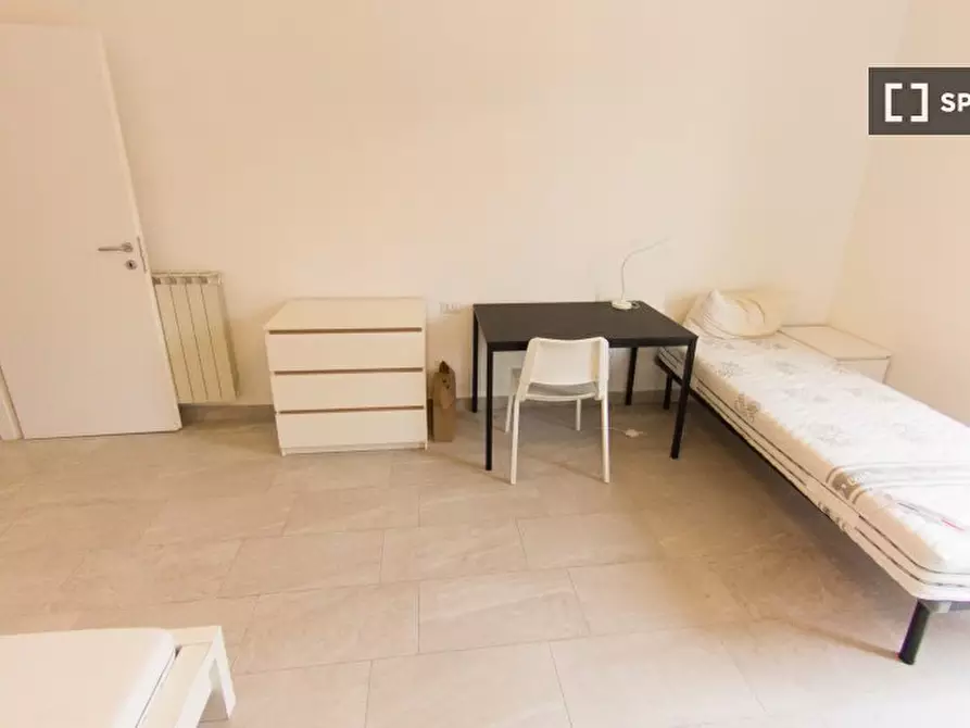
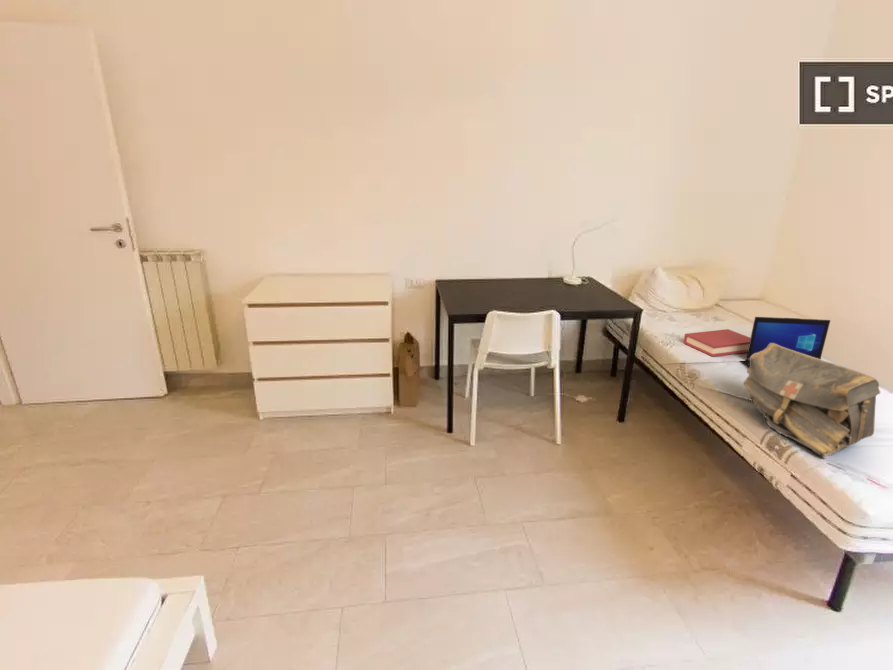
+ hardback book [683,328,751,357]
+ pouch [743,343,881,460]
+ laptop [745,316,831,367]
